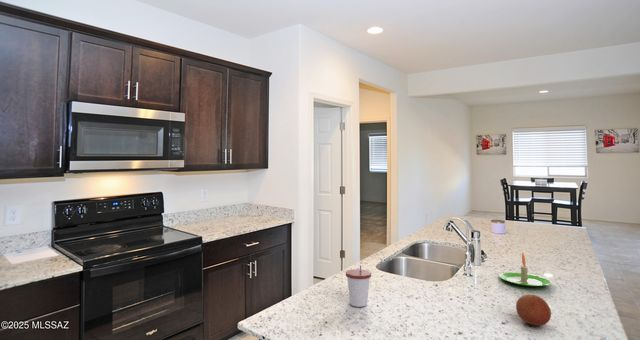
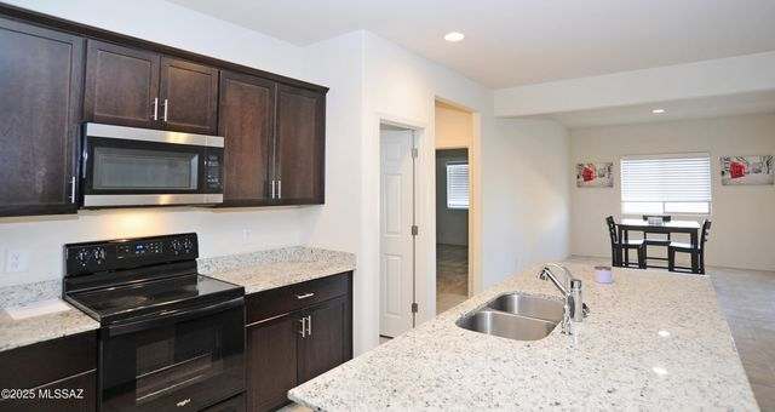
- cup [345,264,372,308]
- candle [498,251,552,287]
- fruit [515,293,552,327]
